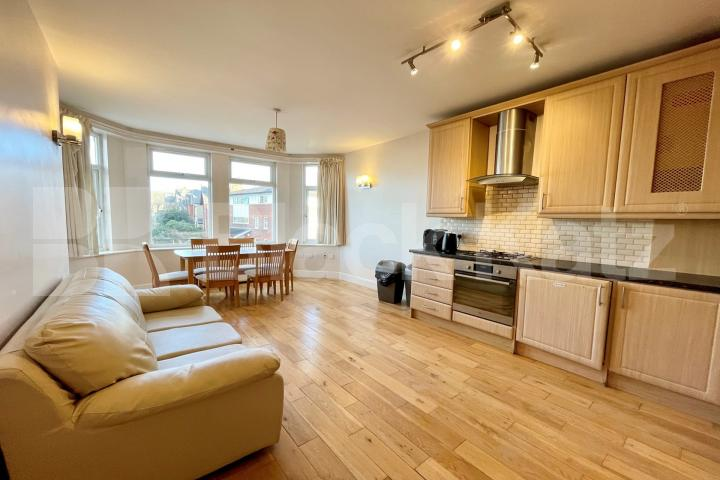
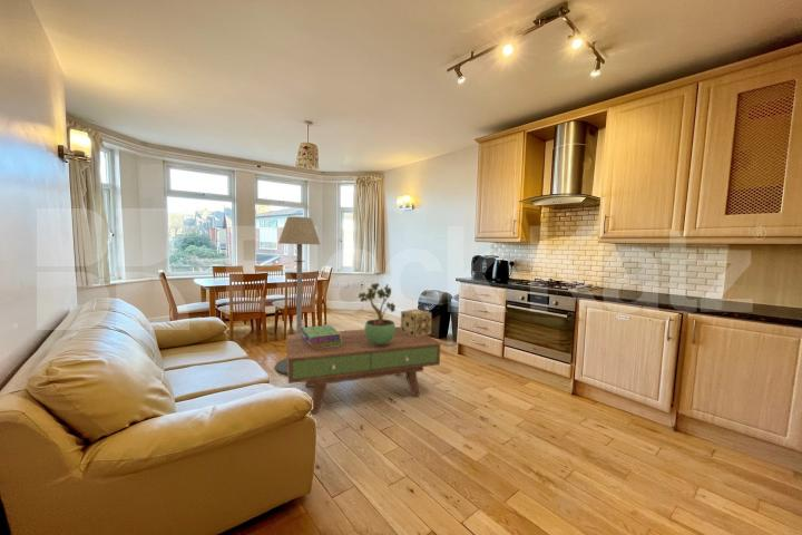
+ floor lamp [274,216,321,376]
+ decorative box [400,308,433,338]
+ potted plant [358,282,397,346]
+ coffee table [286,325,441,416]
+ stack of books [301,324,342,349]
